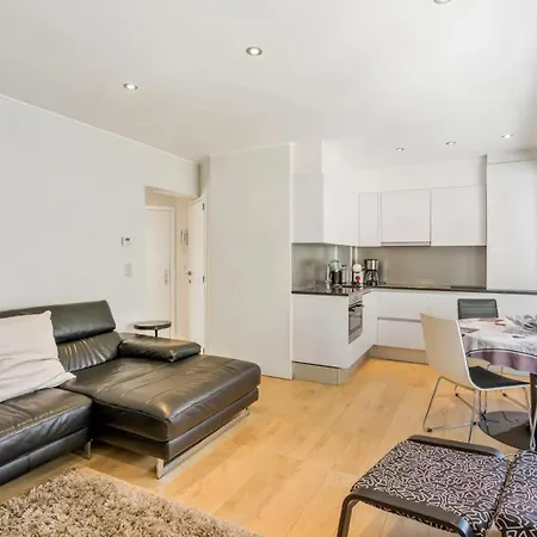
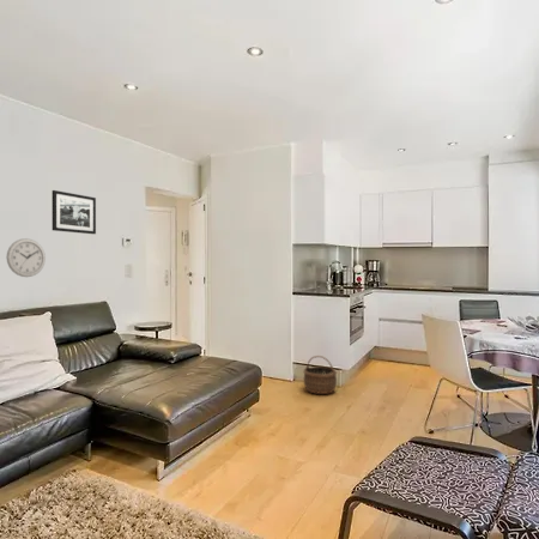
+ wicker basket [302,355,338,395]
+ wall clock [6,237,47,278]
+ picture frame [52,189,97,235]
